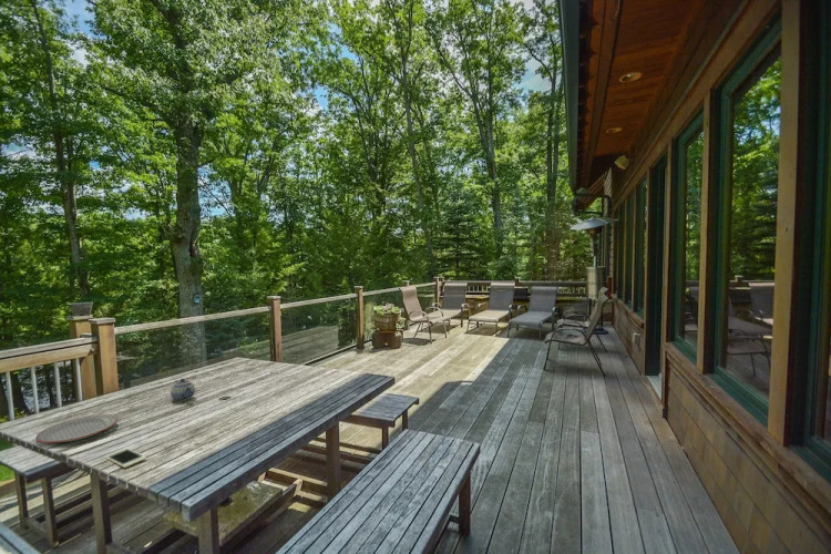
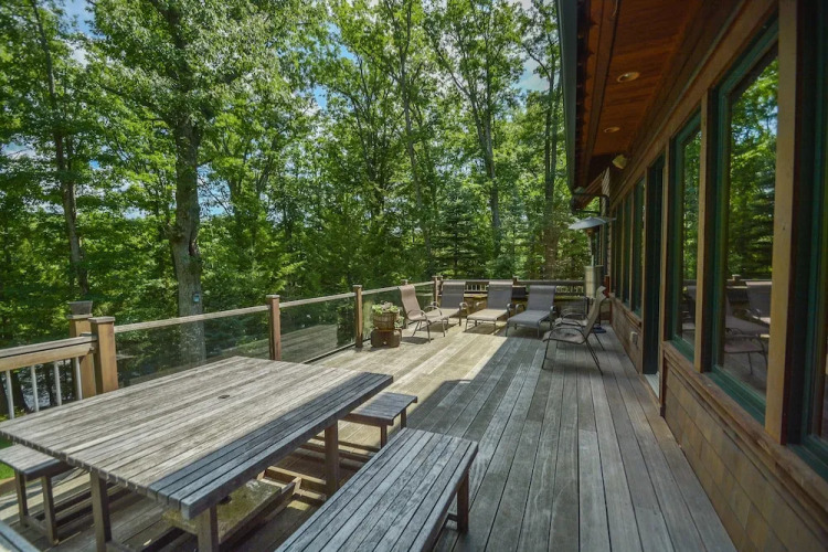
- cell phone [104,448,147,469]
- plate [34,413,119,444]
- teapot [170,378,196,402]
